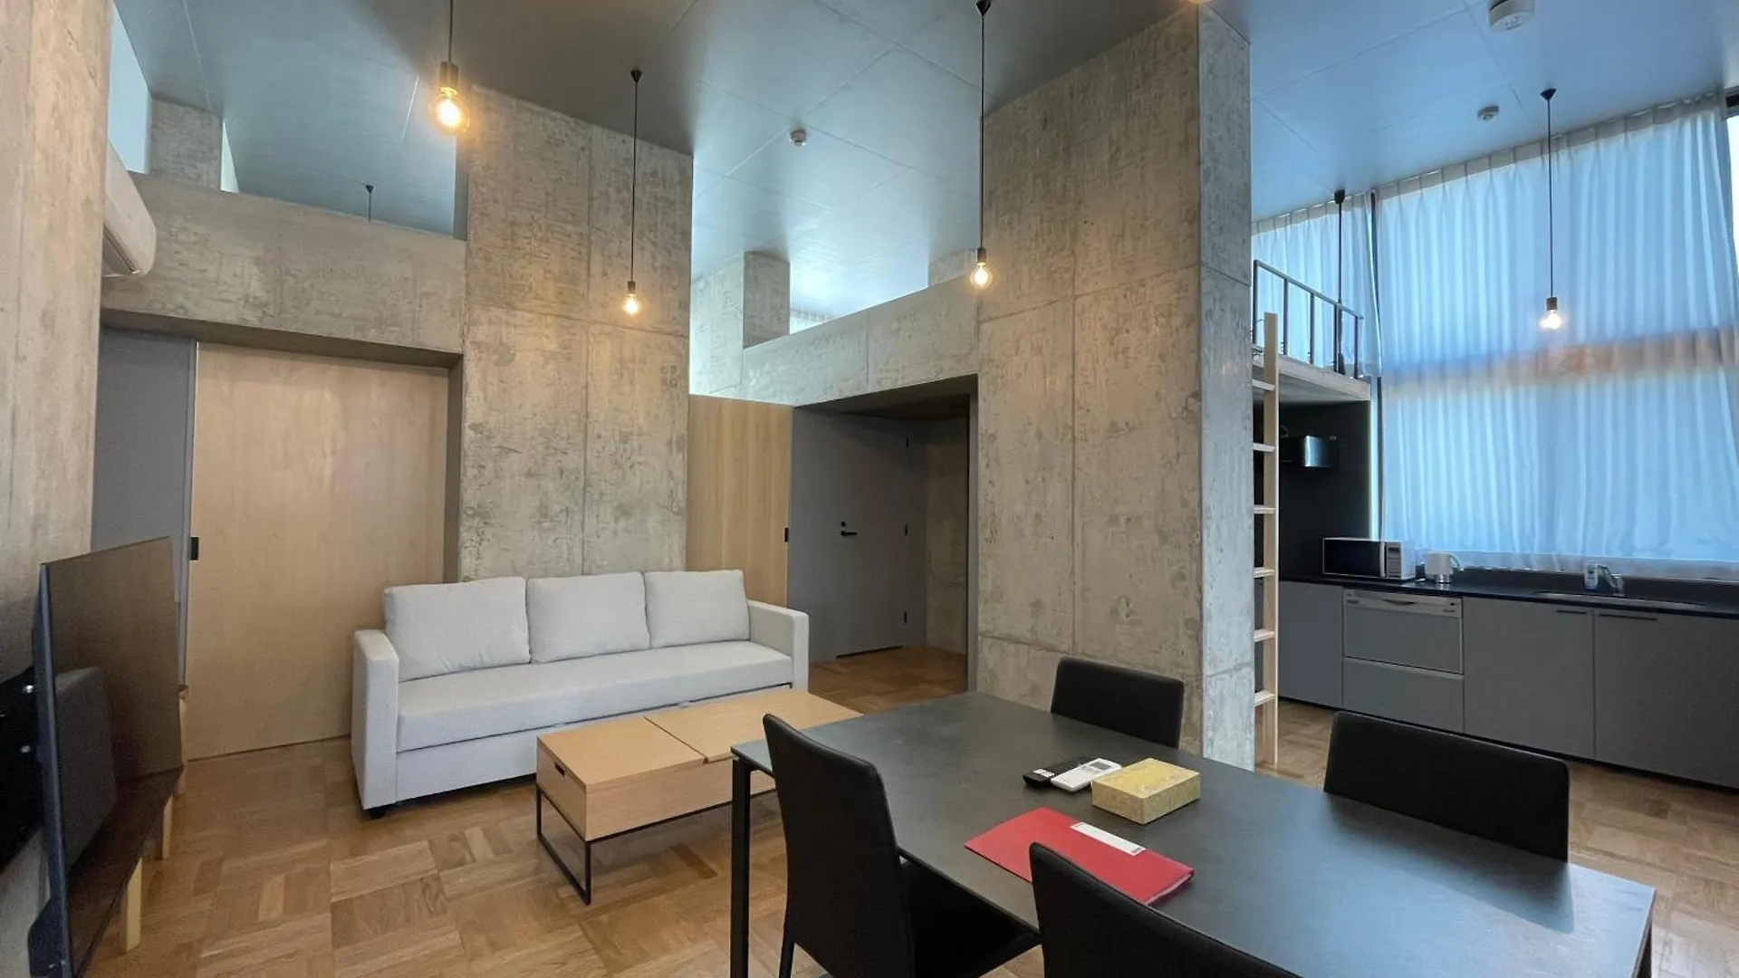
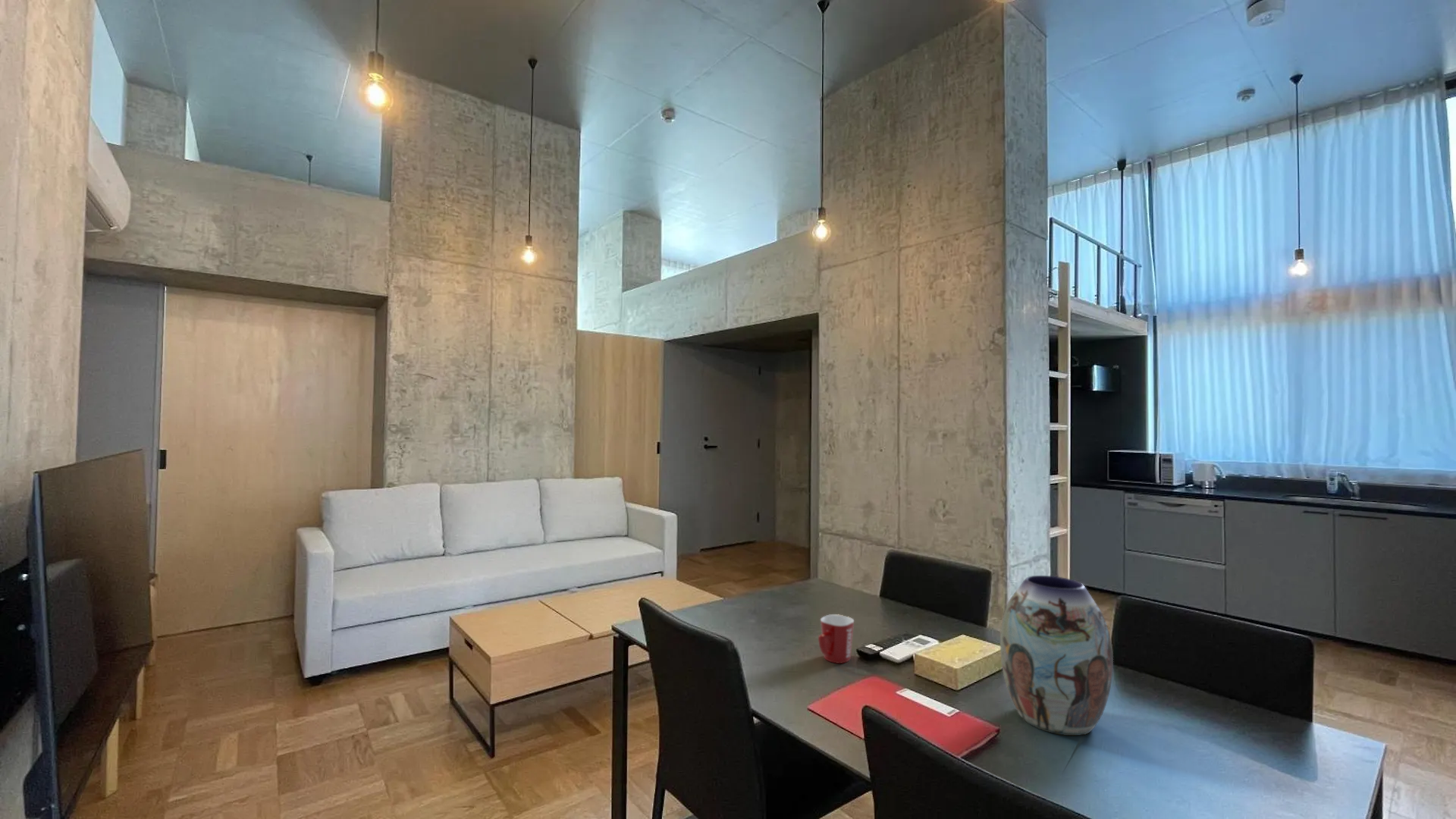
+ vase [999,575,1114,736]
+ mug [817,613,855,664]
